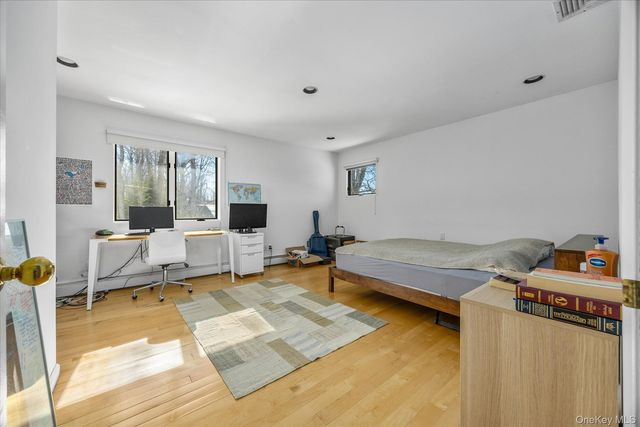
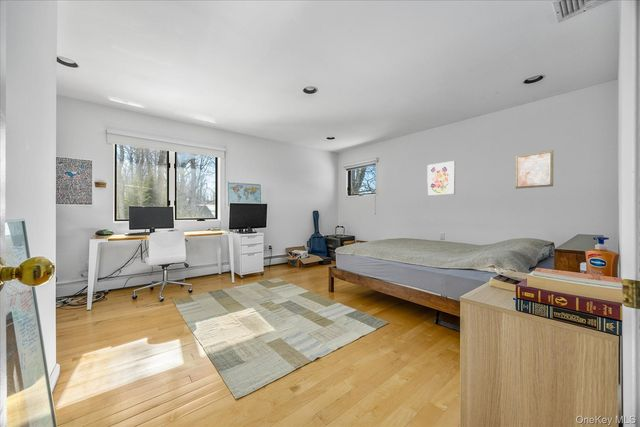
+ wall art [515,149,554,190]
+ wall art [427,160,456,197]
